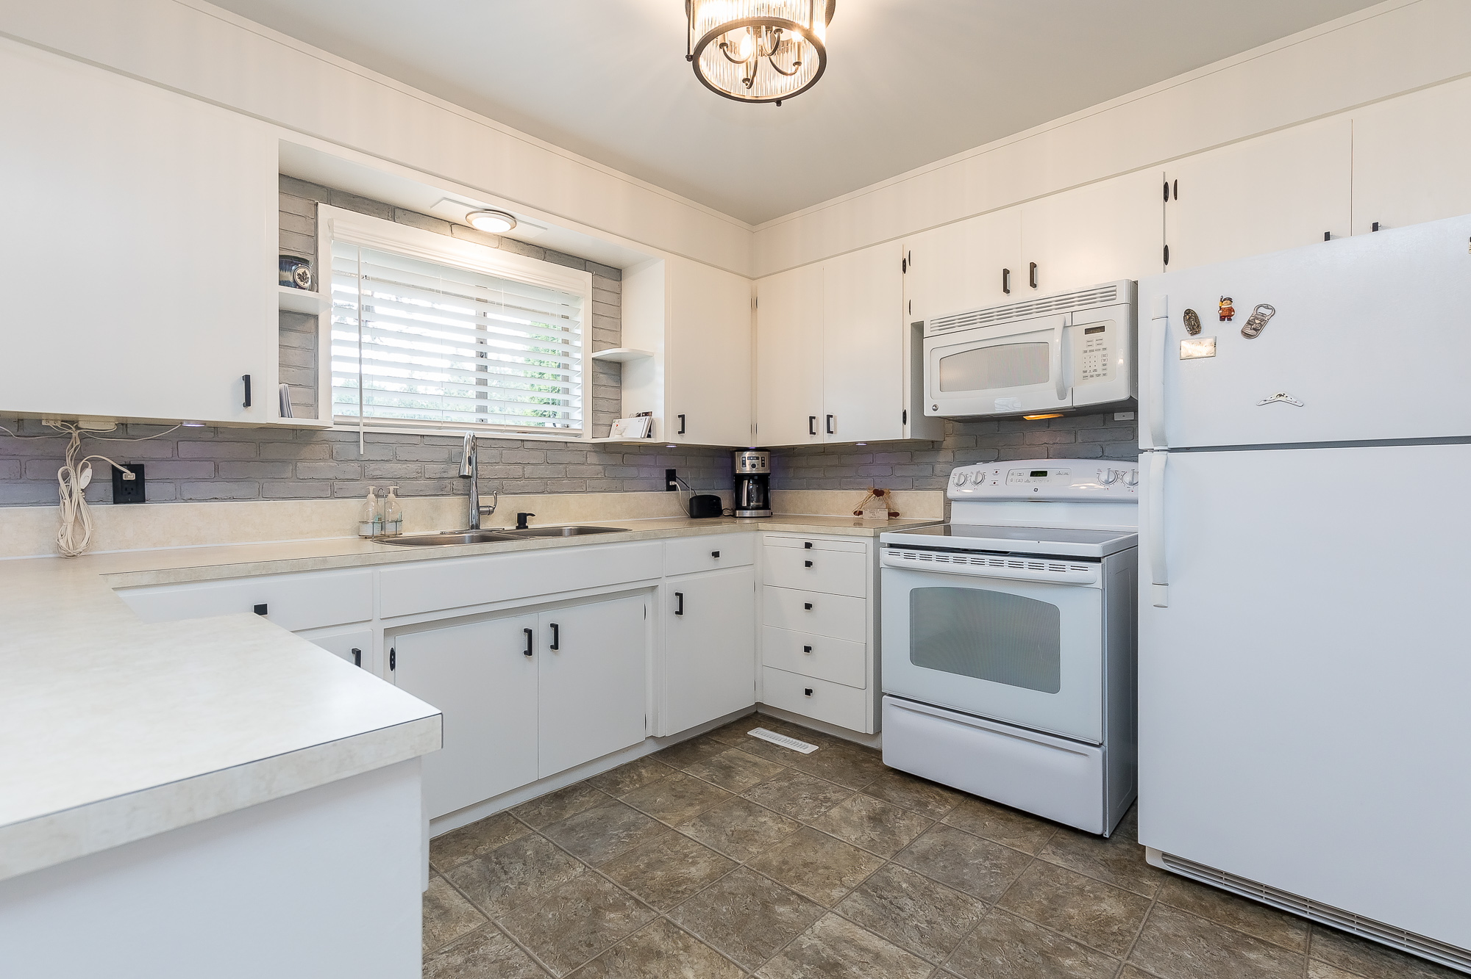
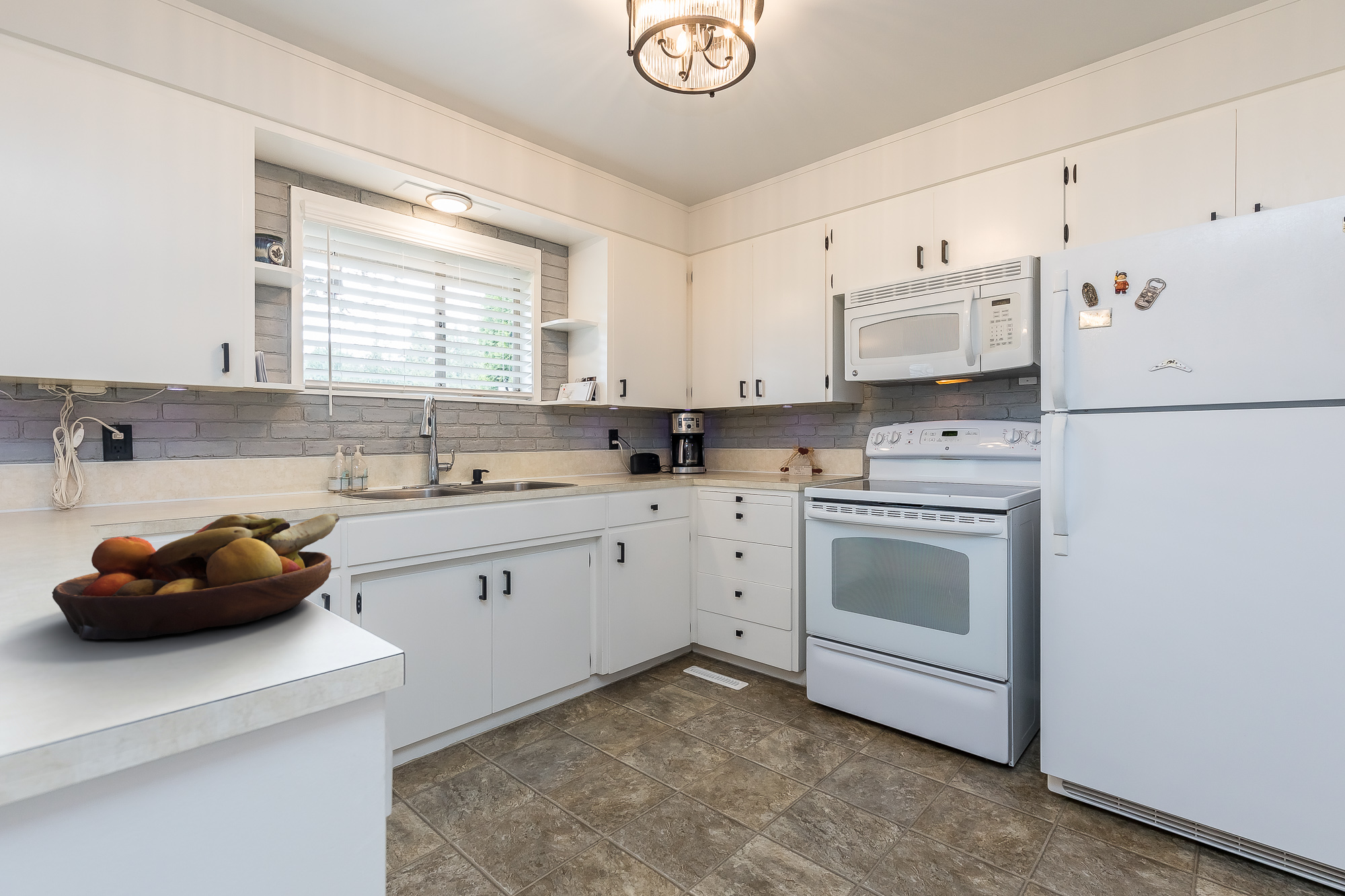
+ fruit bowl [51,513,340,640]
